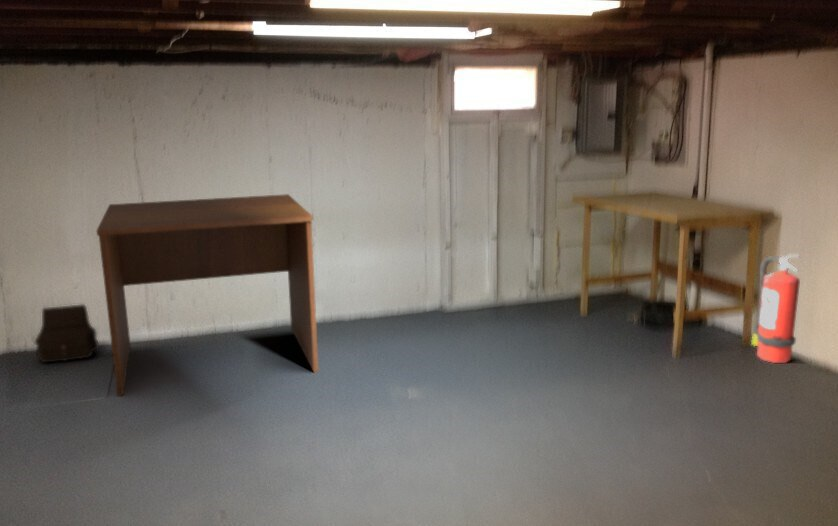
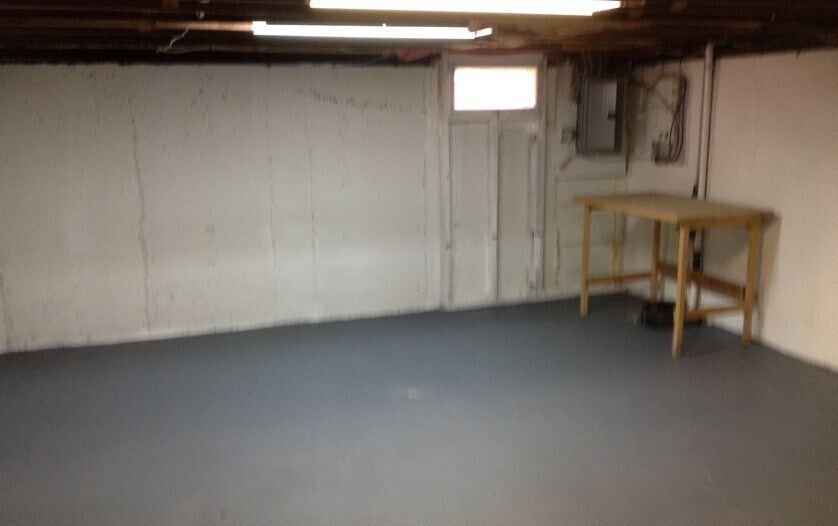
- fire extinguisher [750,254,801,364]
- satchel [34,303,100,363]
- desk [95,193,319,398]
